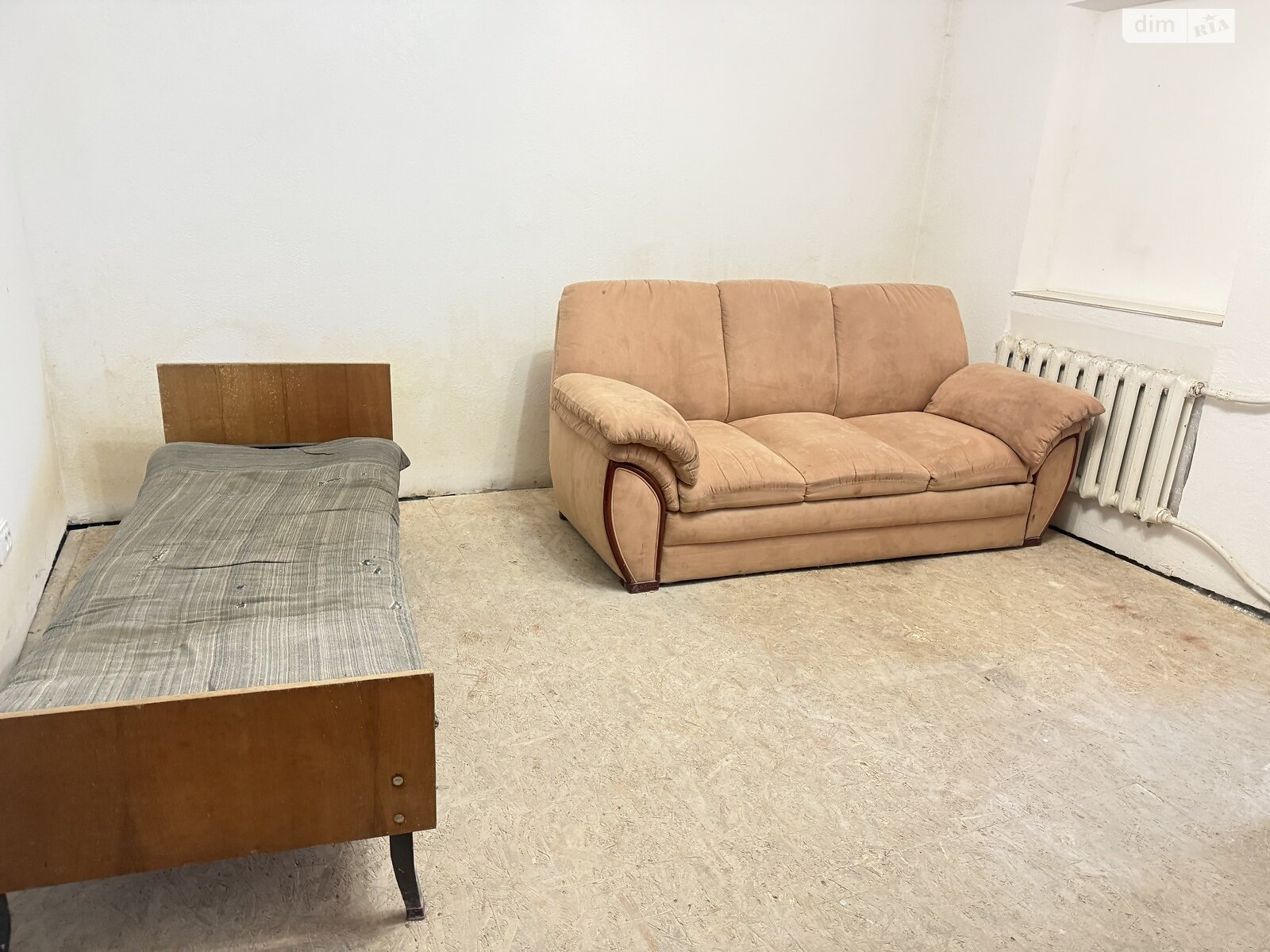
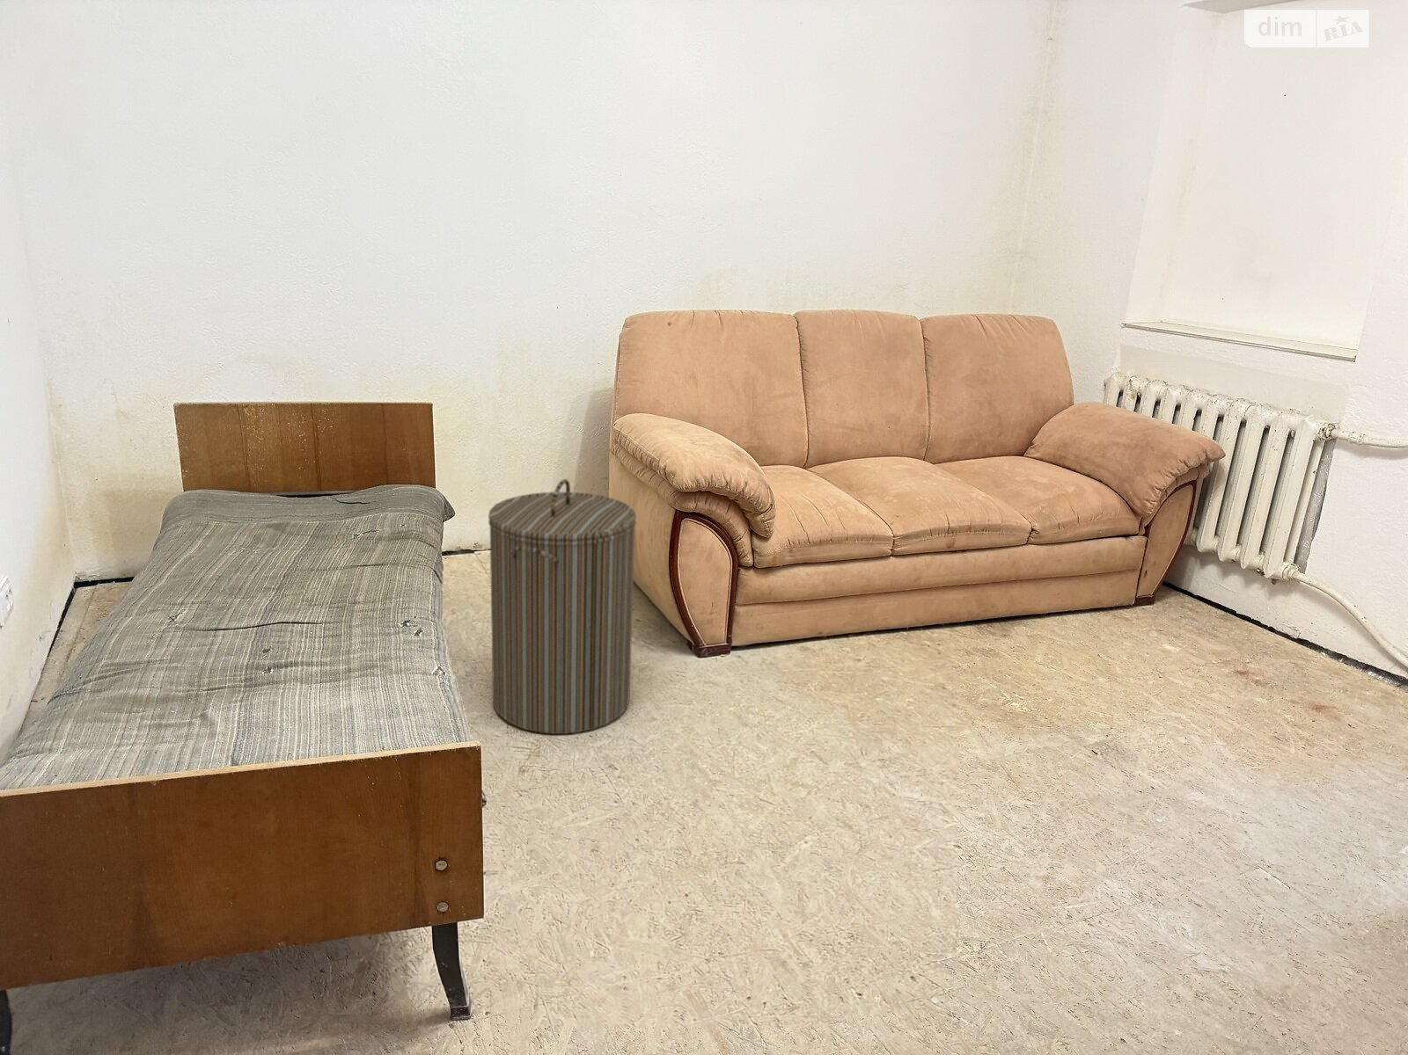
+ laundry hamper [488,479,637,735]
